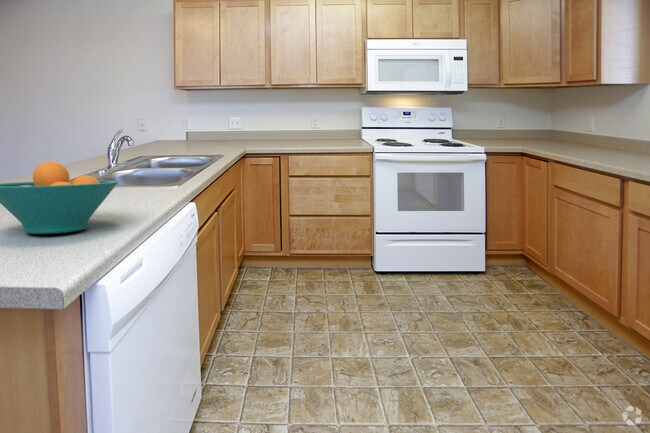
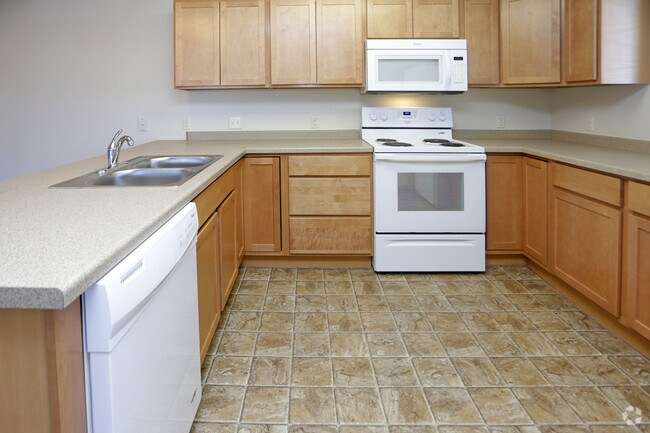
- fruit bowl [0,160,118,235]
